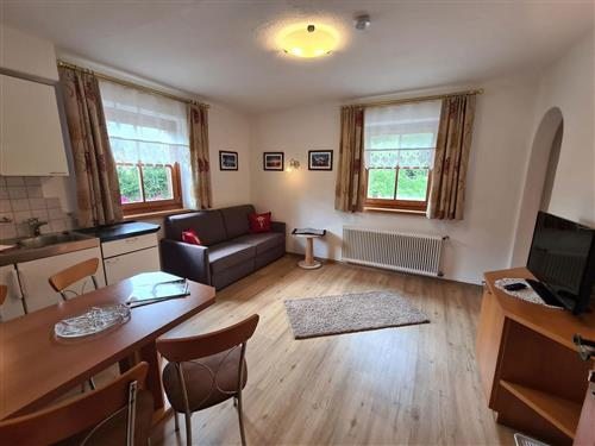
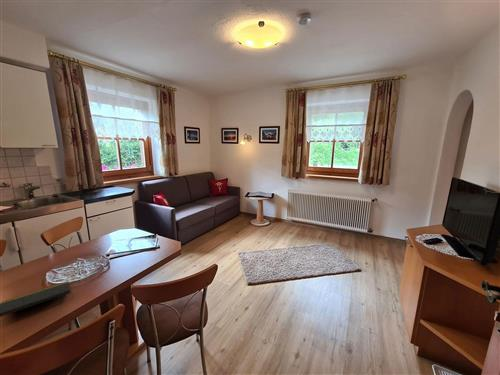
+ notepad [0,280,74,318]
